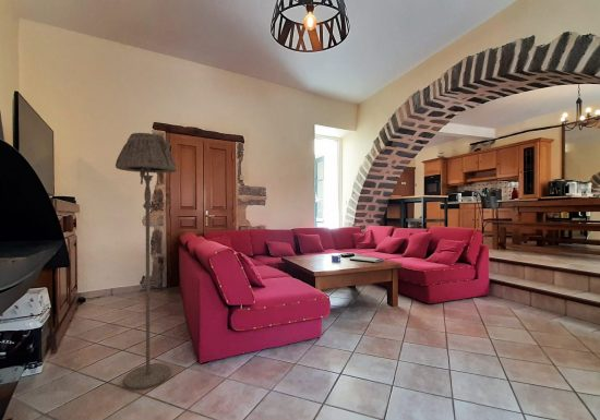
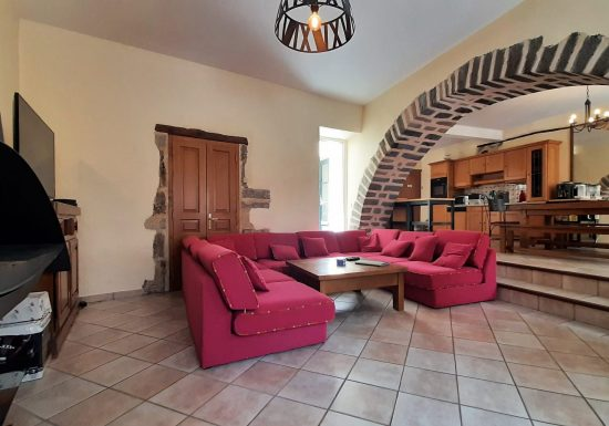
- floor lamp [115,132,178,391]
